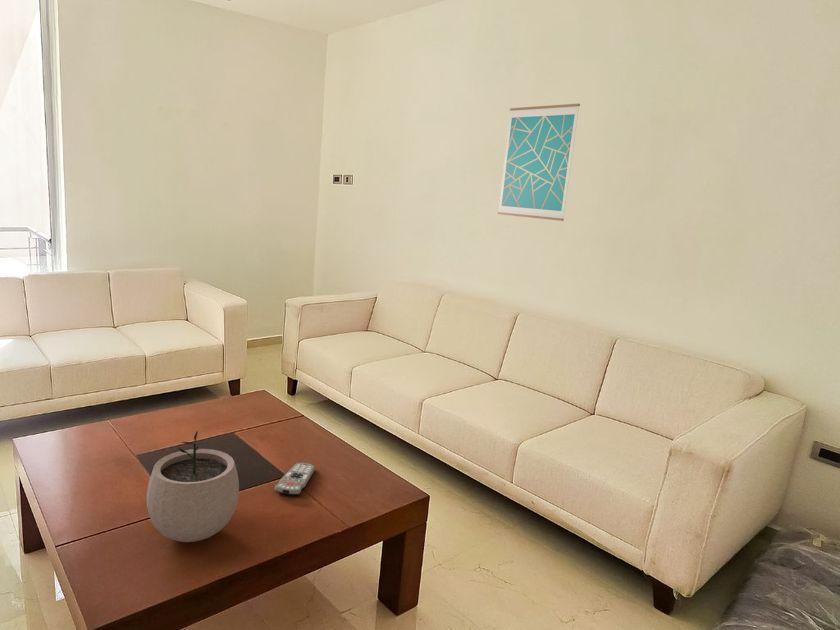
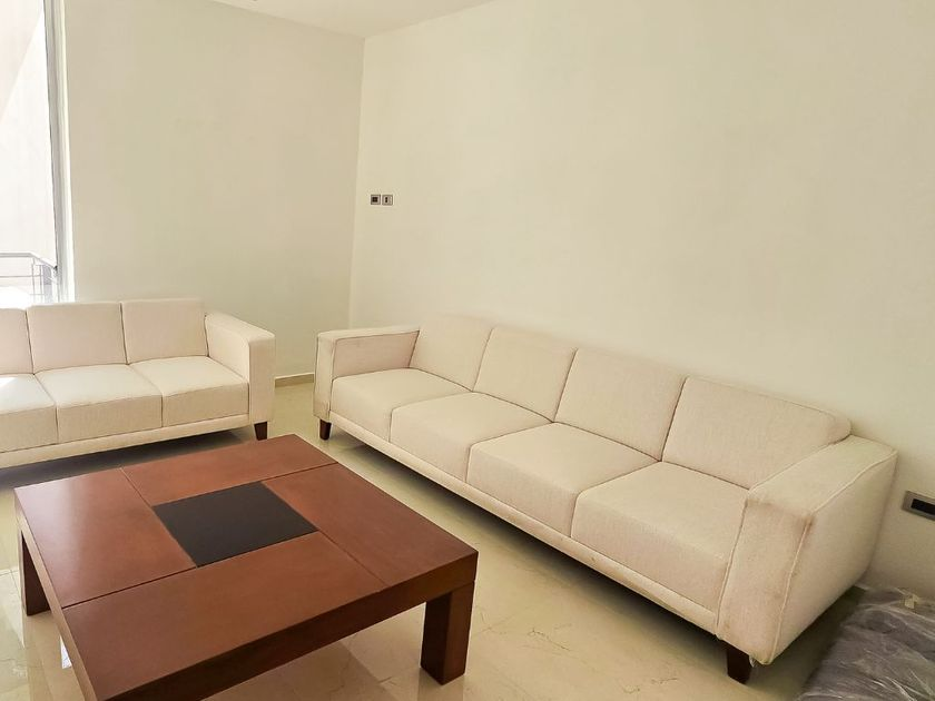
- plant pot [146,431,240,543]
- remote control [274,462,316,496]
- wall art [497,103,581,222]
